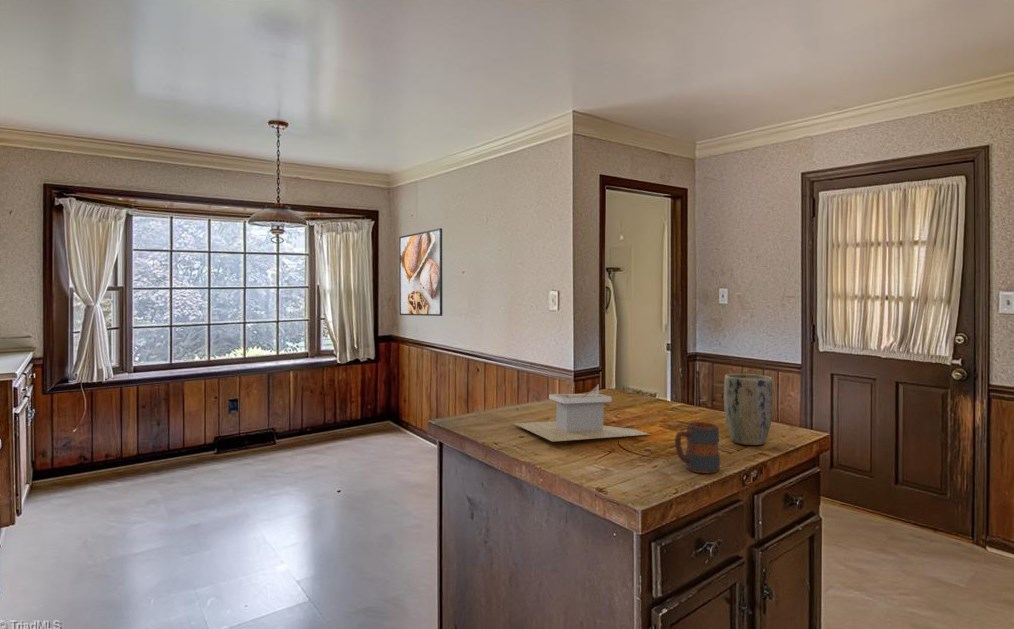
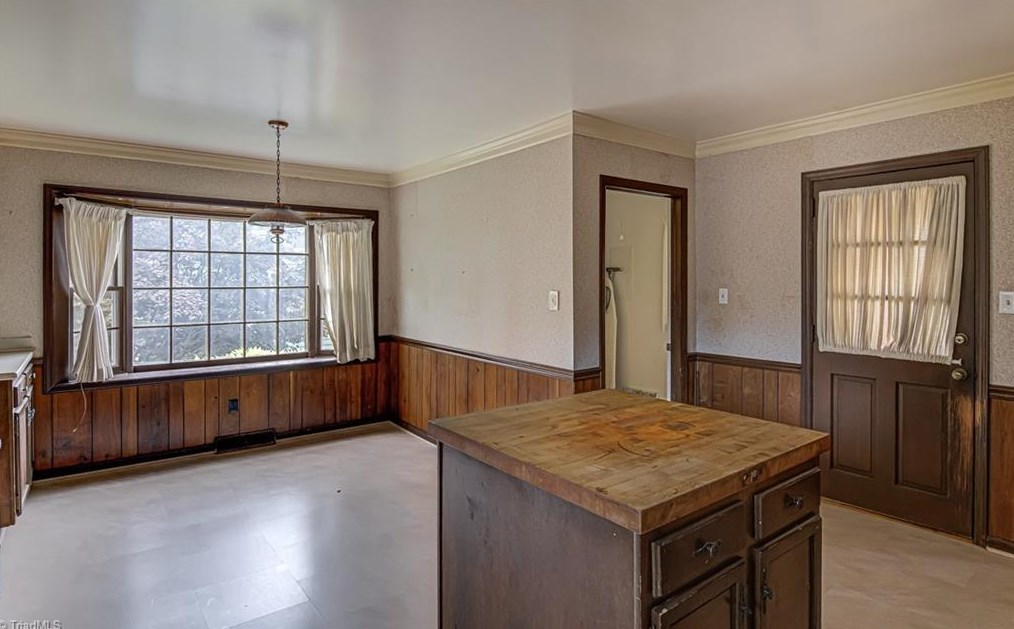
- architectural model [512,383,649,442]
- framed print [398,227,443,317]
- mug [674,421,721,474]
- plant pot [723,373,774,446]
